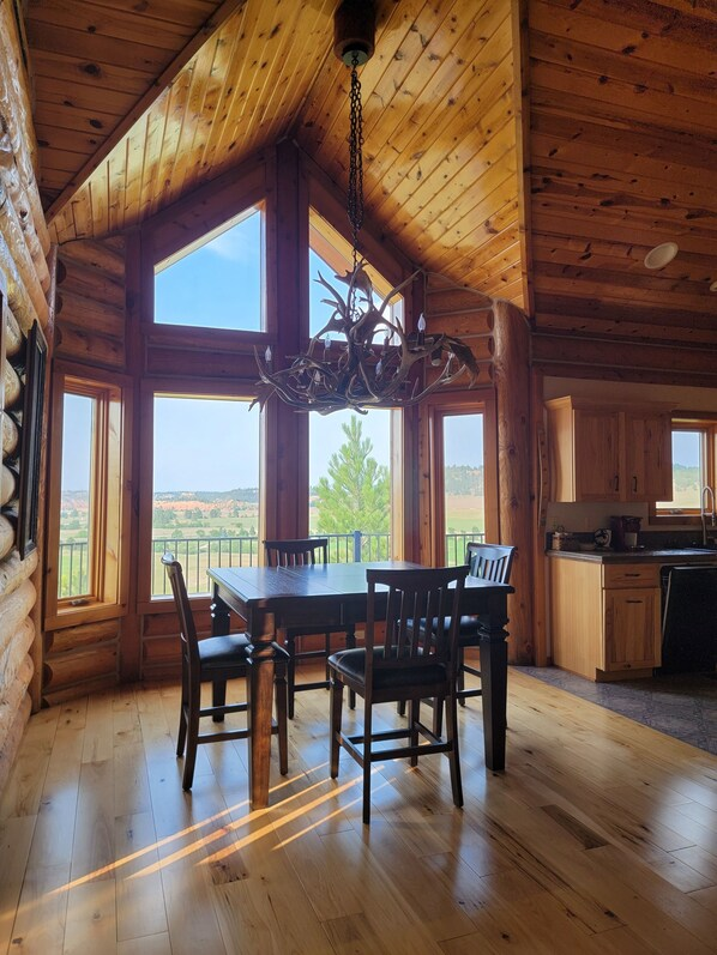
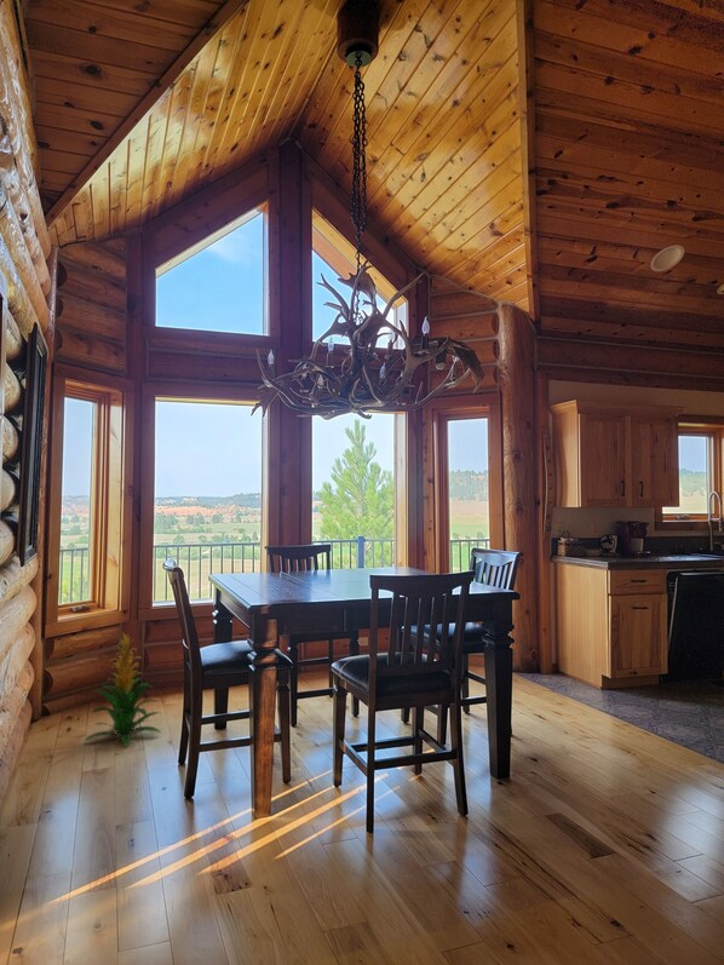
+ indoor plant [84,632,162,747]
